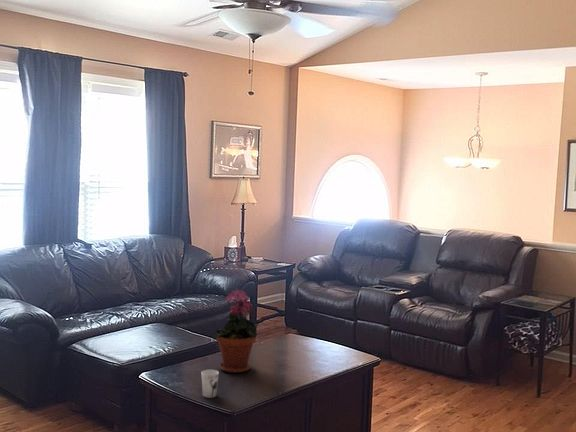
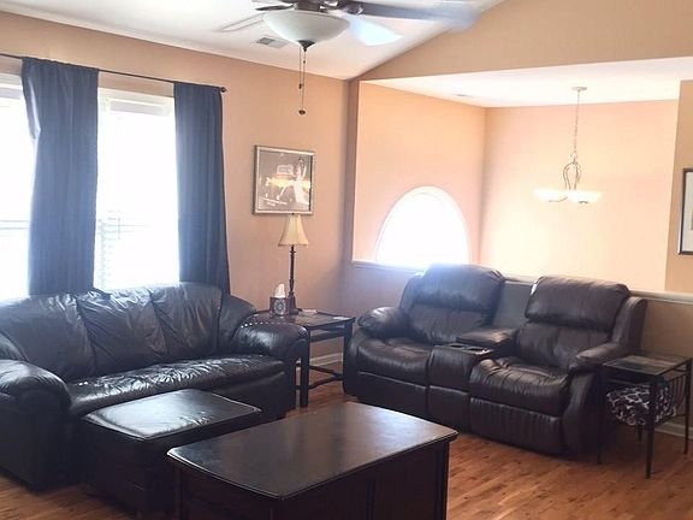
- cup [201,369,220,399]
- potted plant [211,288,260,374]
